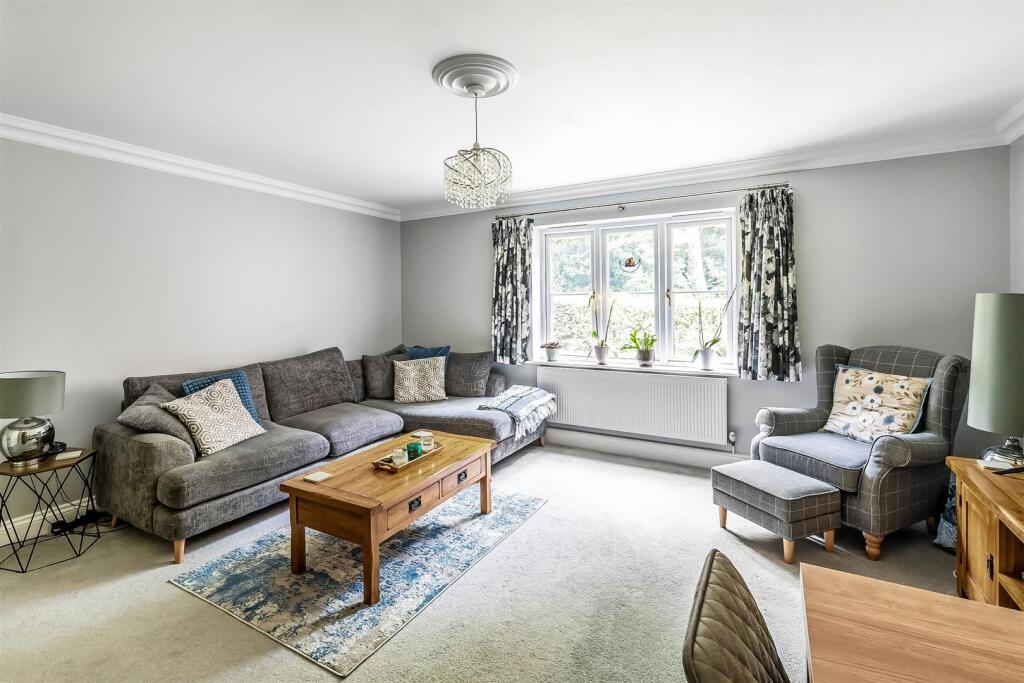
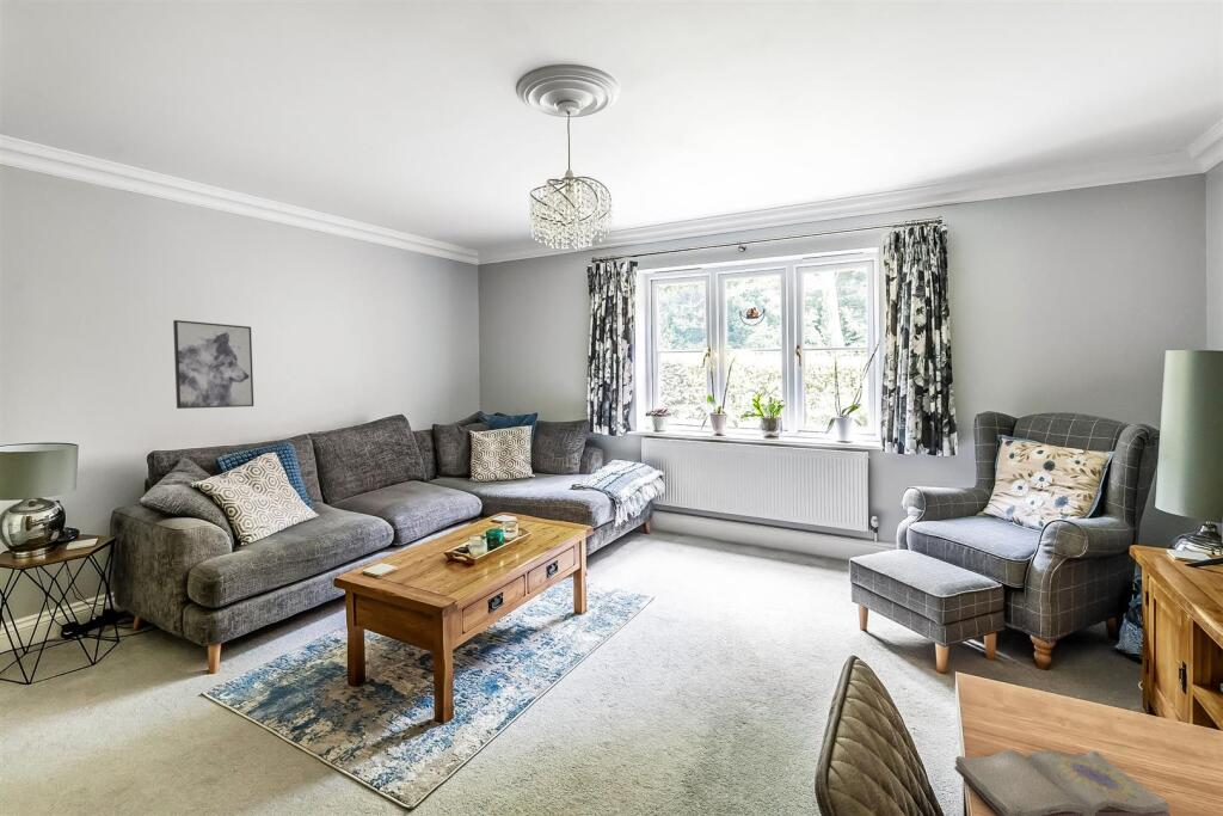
+ diary [953,749,1172,816]
+ wall art [172,319,254,410]
